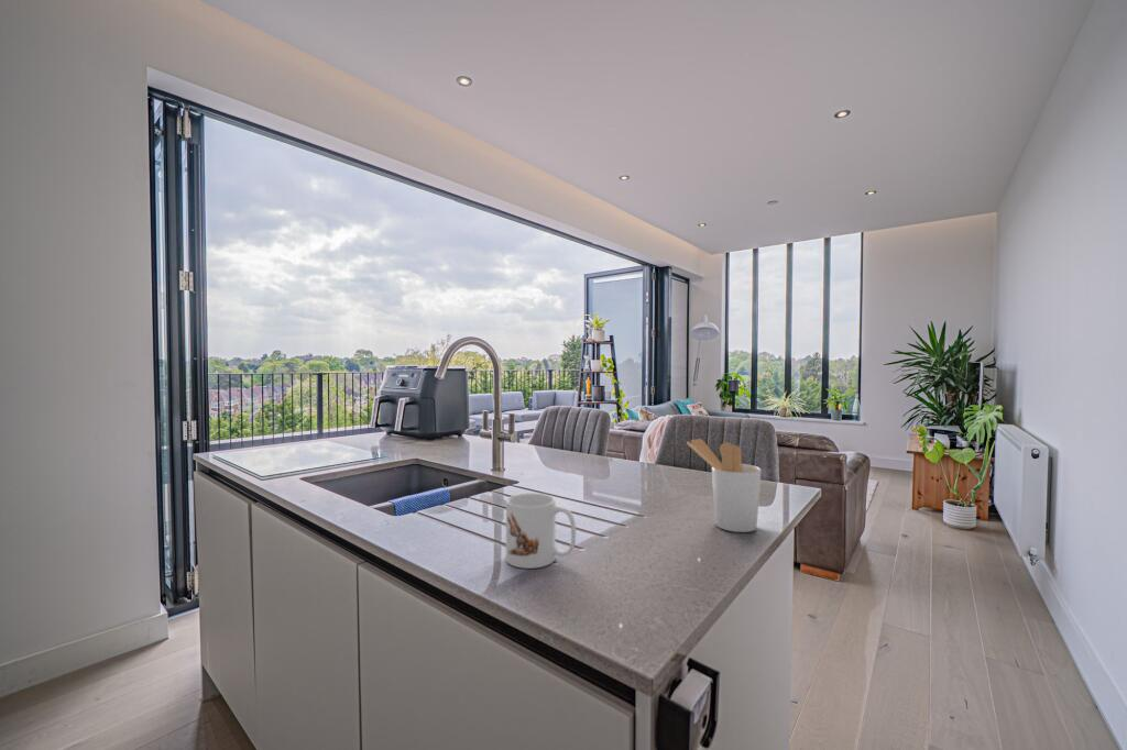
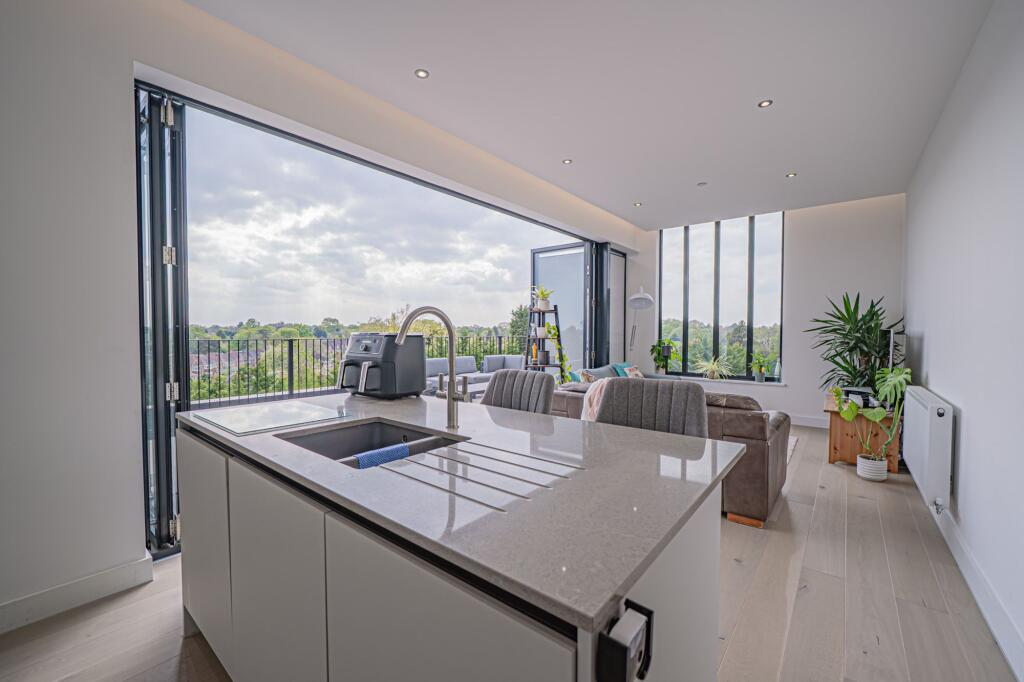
- utensil holder [686,438,763,533]
- mug [505,493,577,570]
